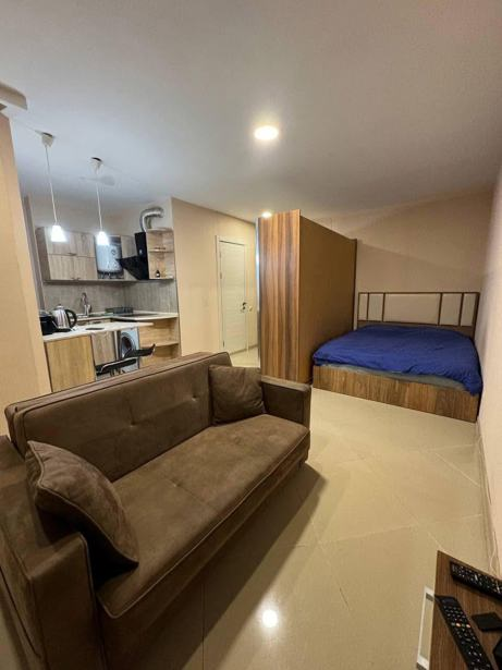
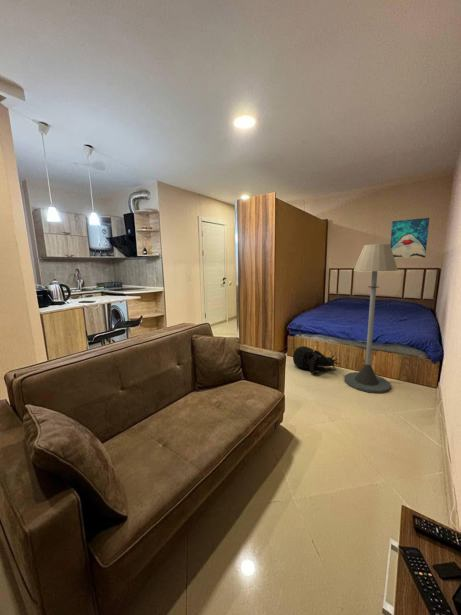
+ floor lamp [343,243,399,394]
+ tactical helmet [292,345,342,375]
+ wall art [389,217,430,260]
